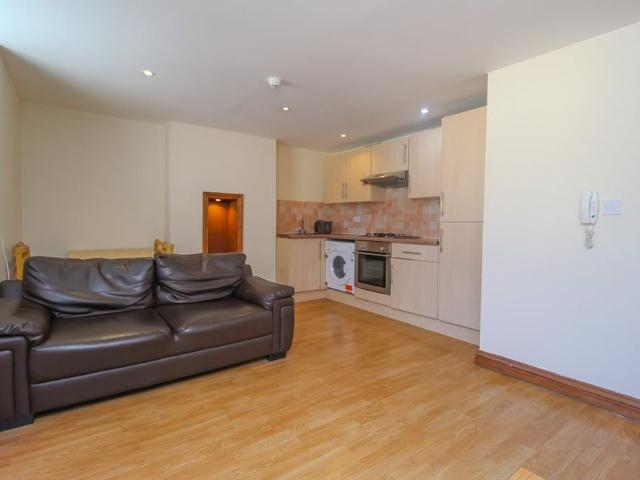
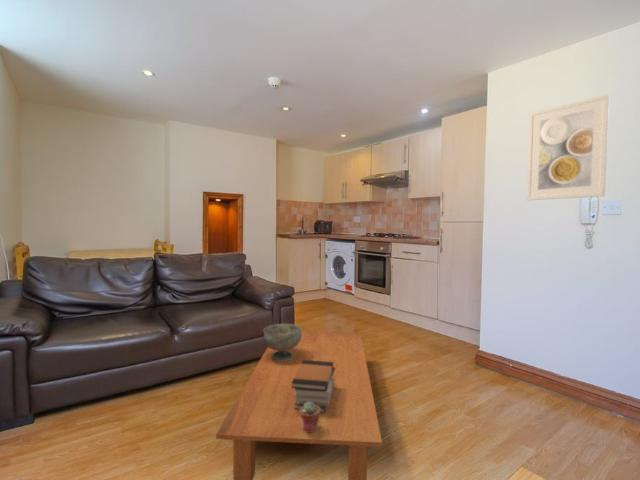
+ potted succulent [300,402,320,432]
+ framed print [525,93,611,201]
+ coffee table [215,330,383,480]
+ book stack [291,360,335,413]
+ decorative bowl [263,323,302,361]
